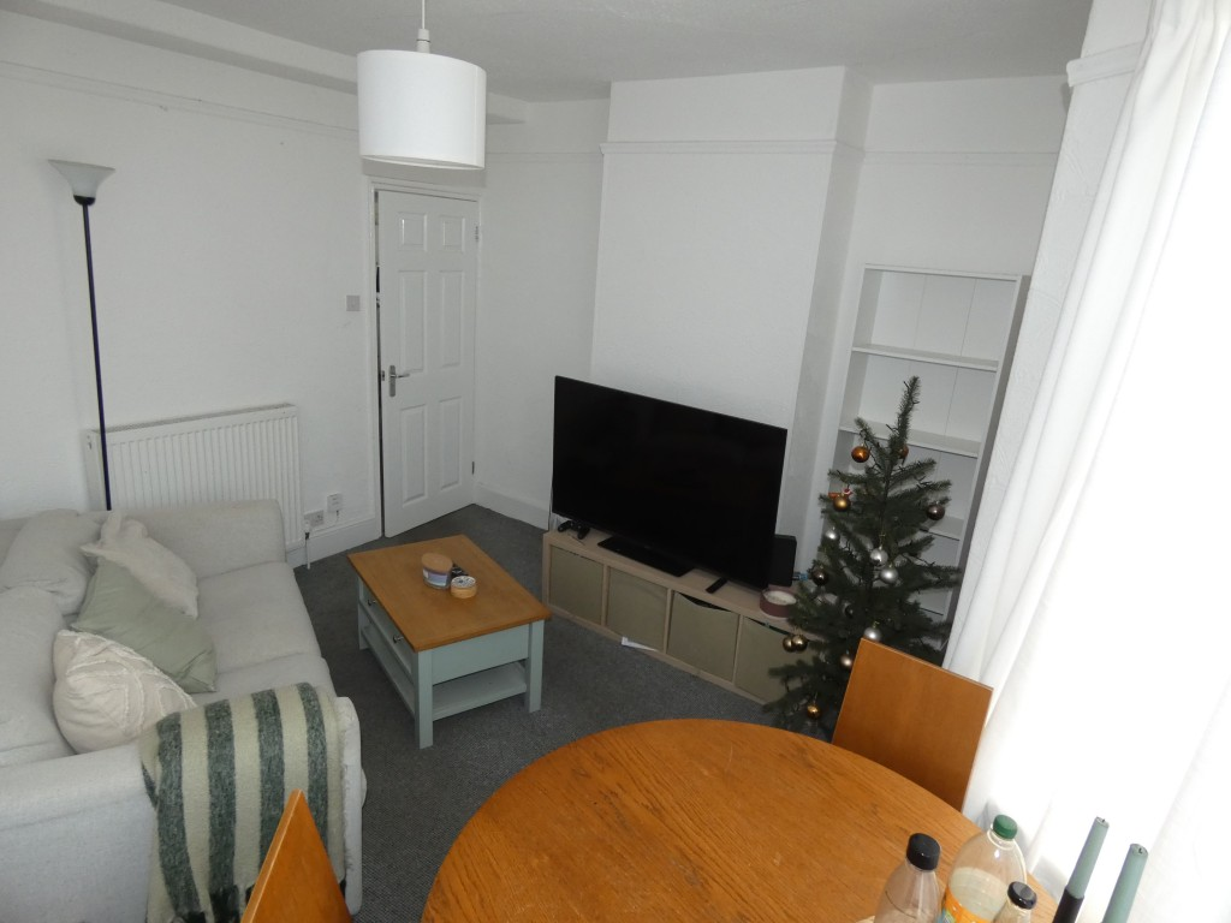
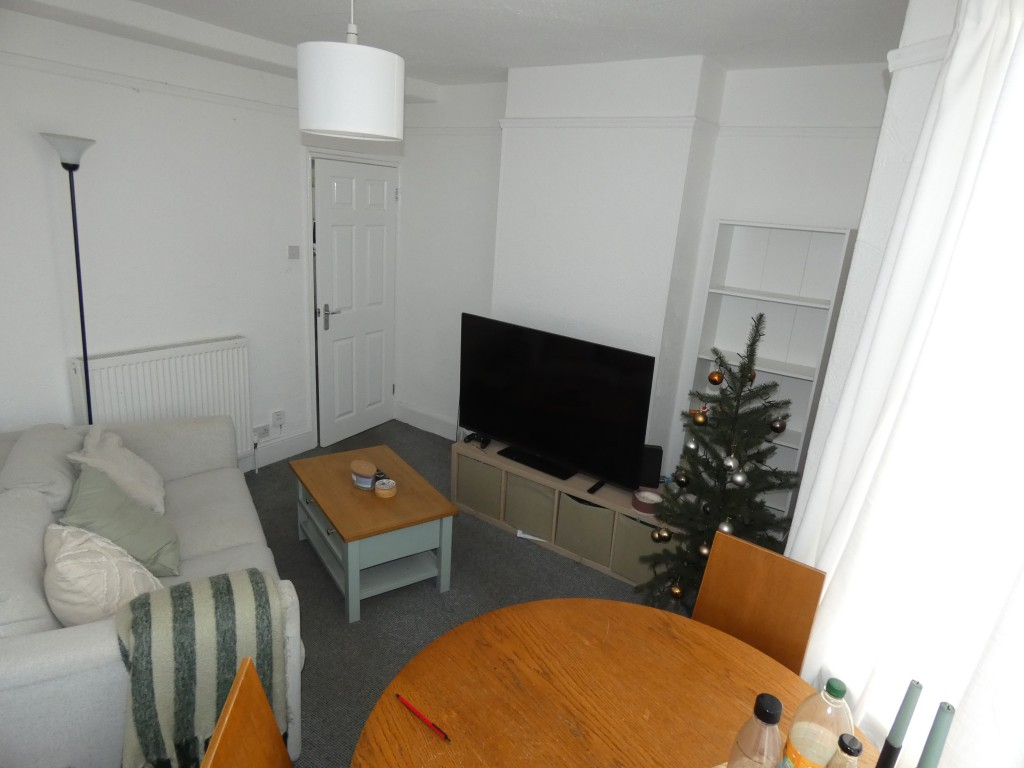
+ pen [394,692,452,743]
